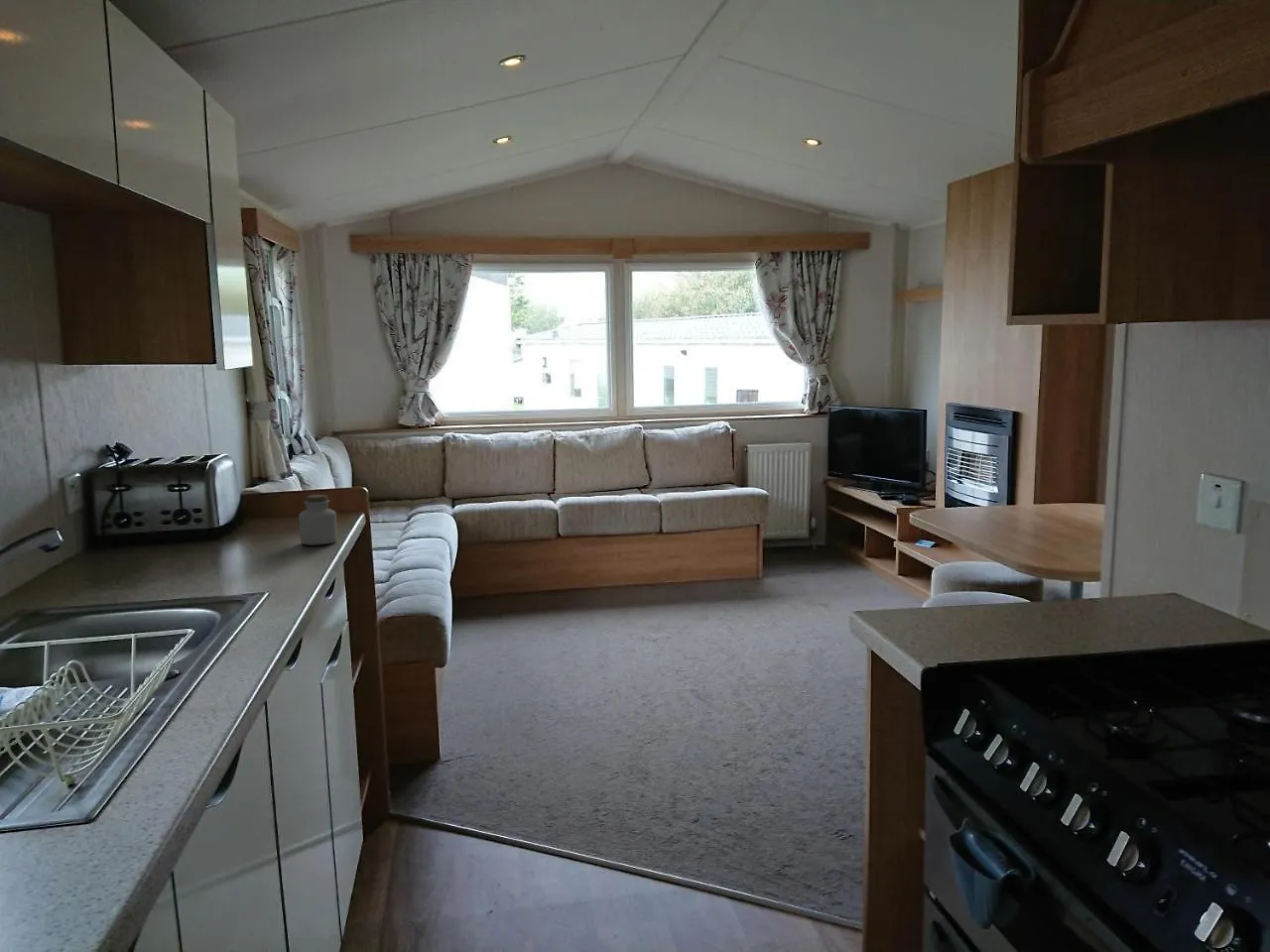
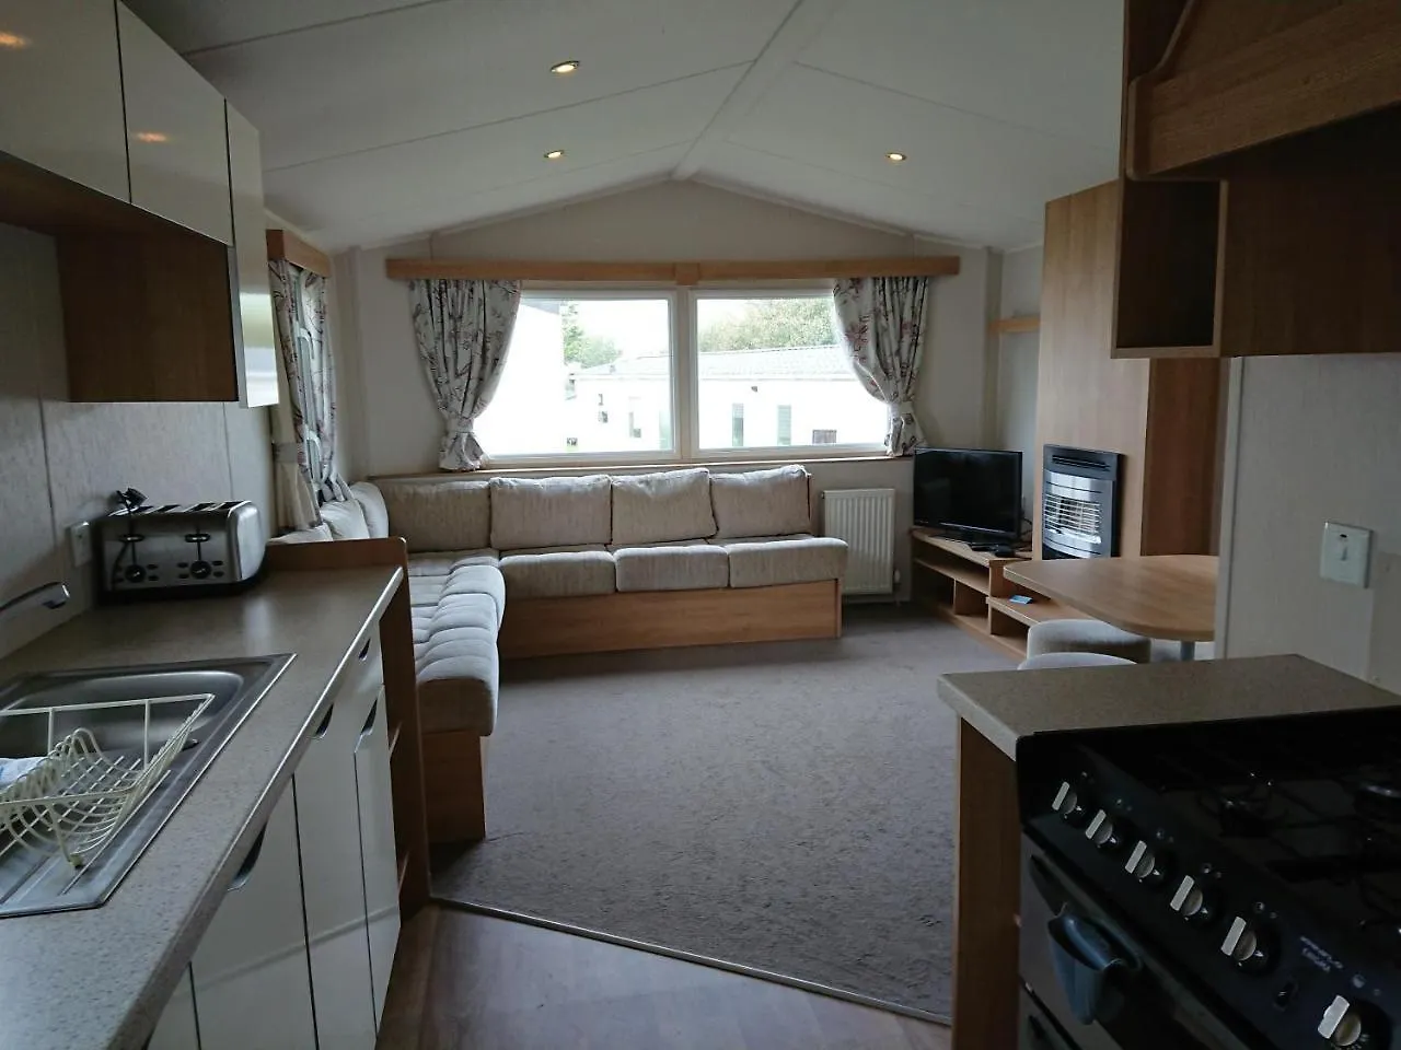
- jar [298,494,338,546]
